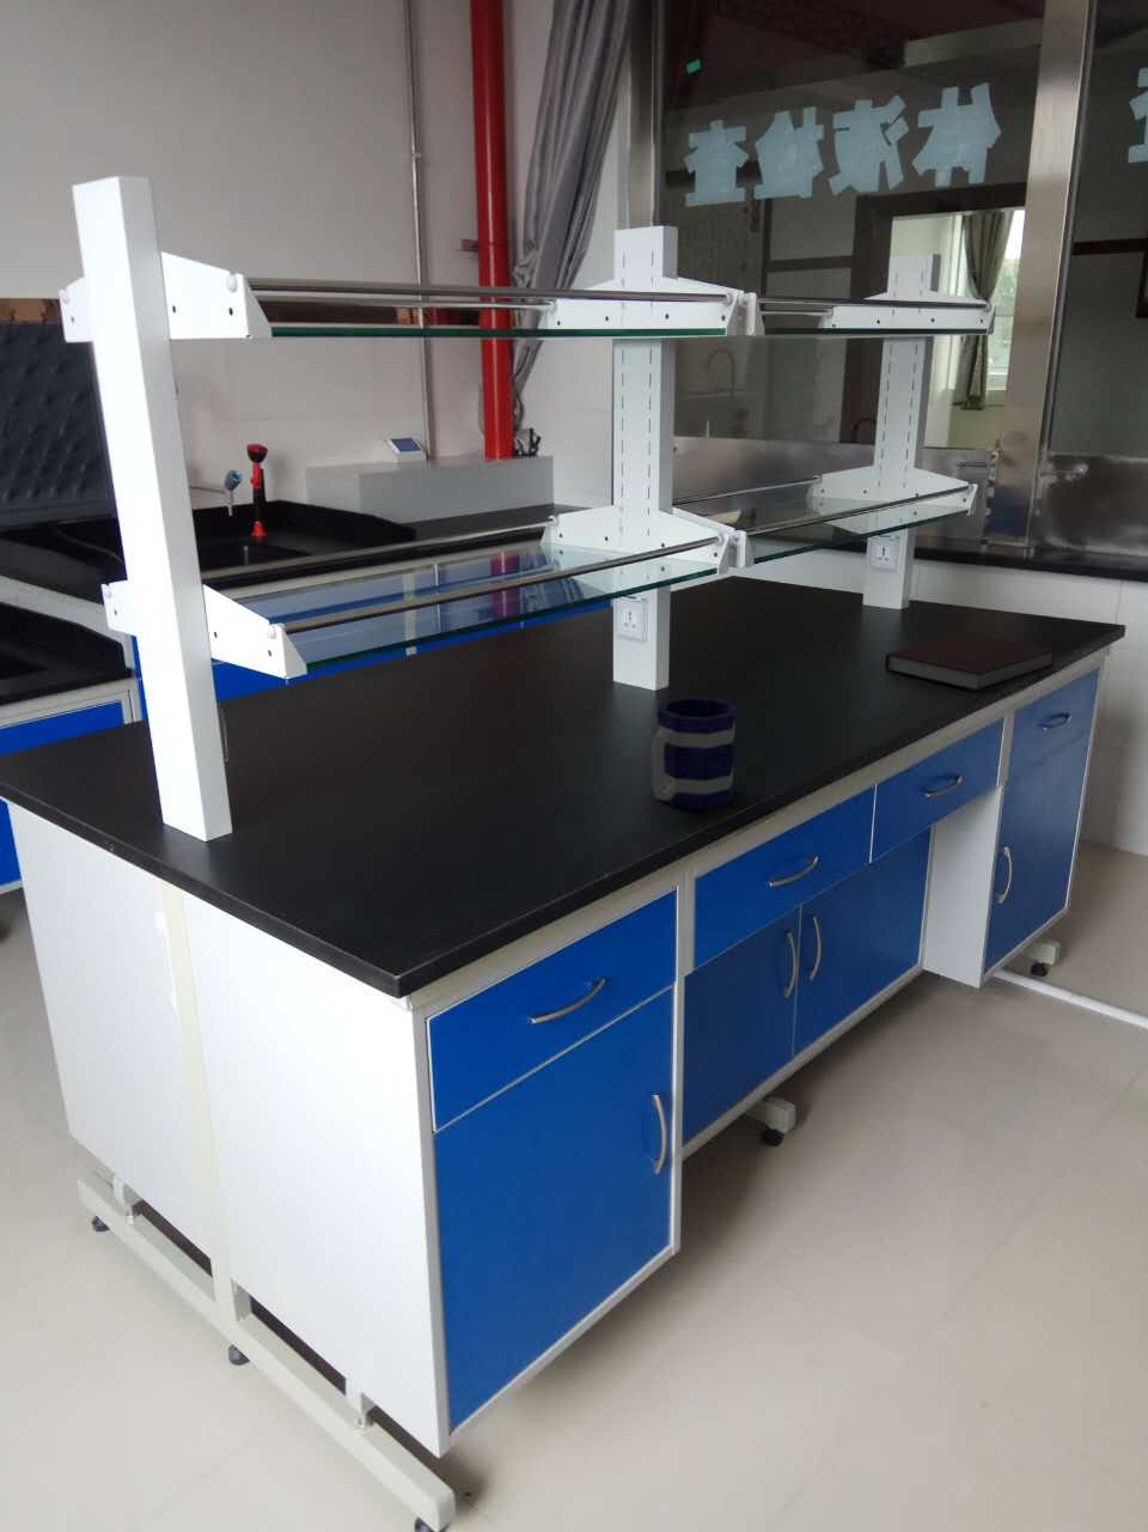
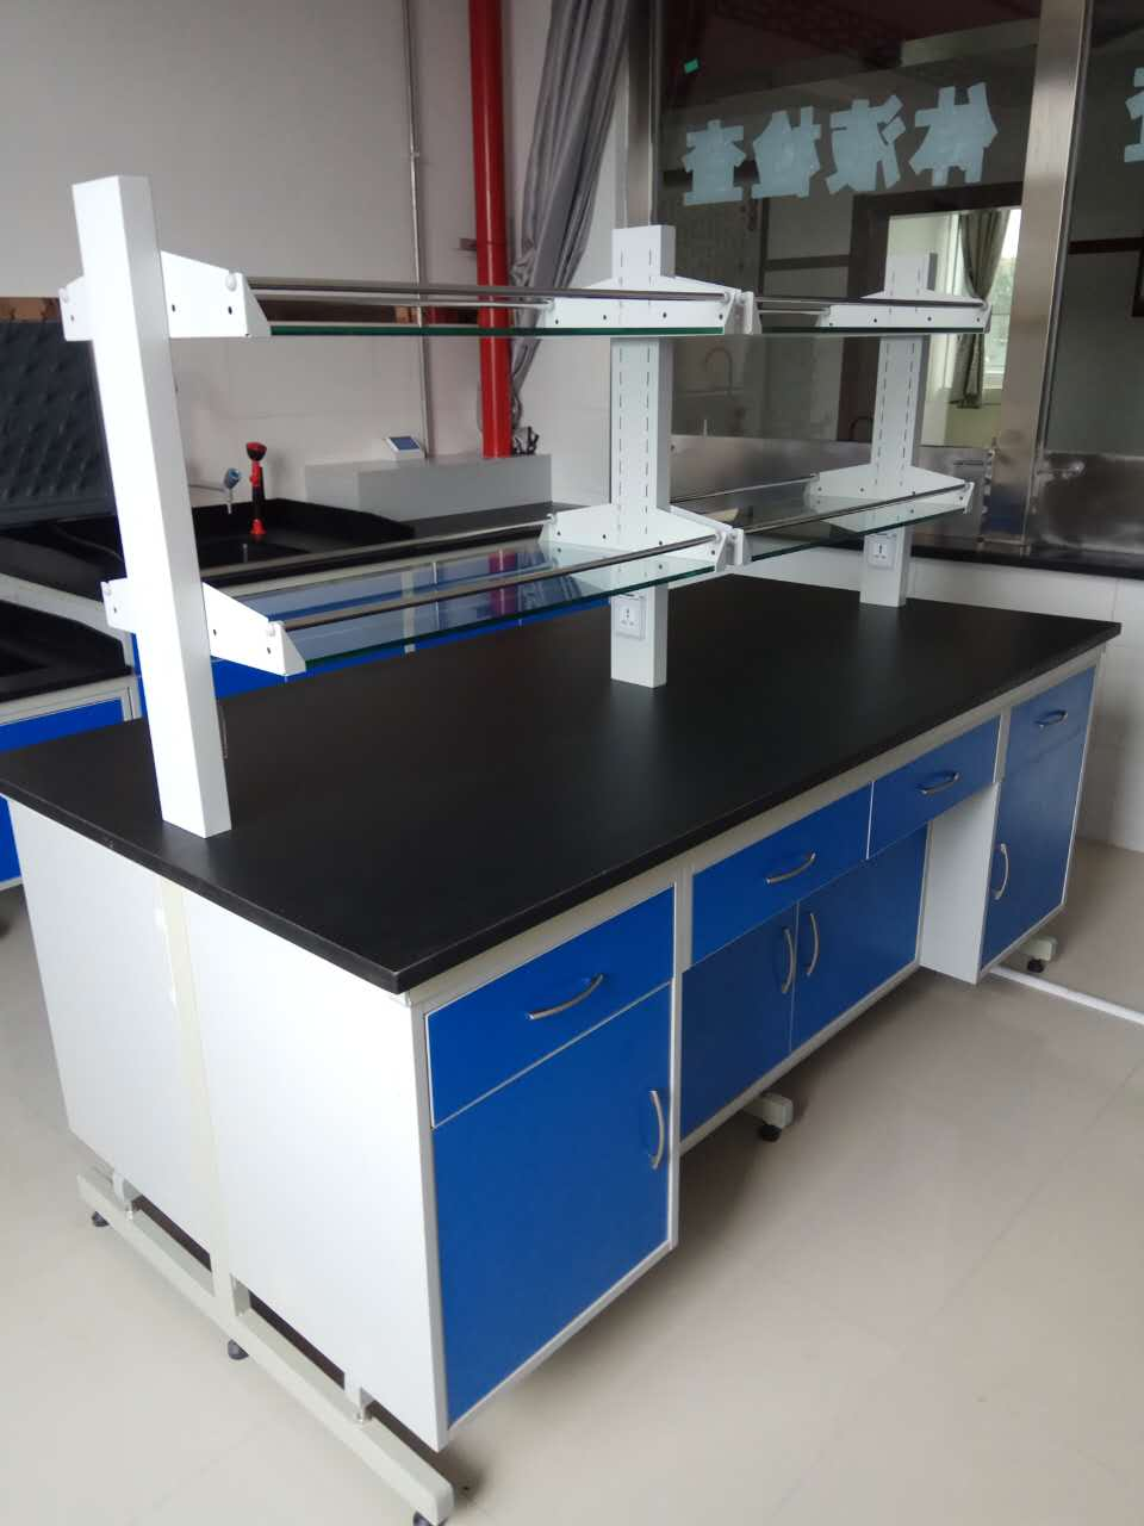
- notebook [884,632,1058,692]
- mug [650,695,739,811]
